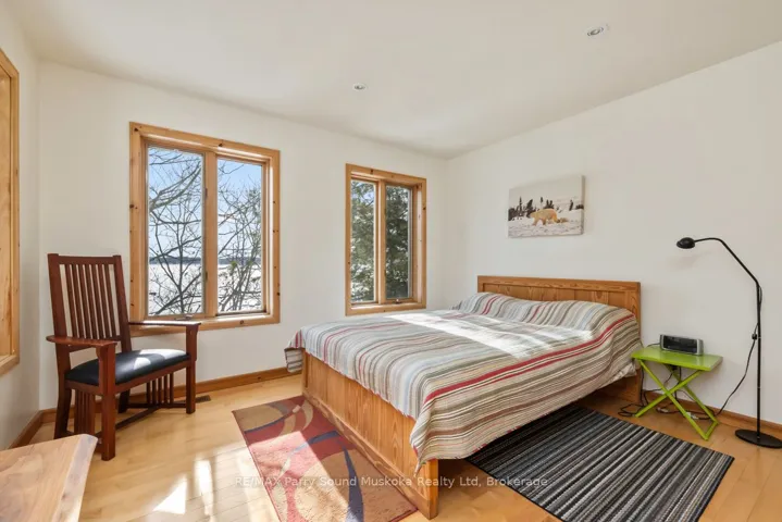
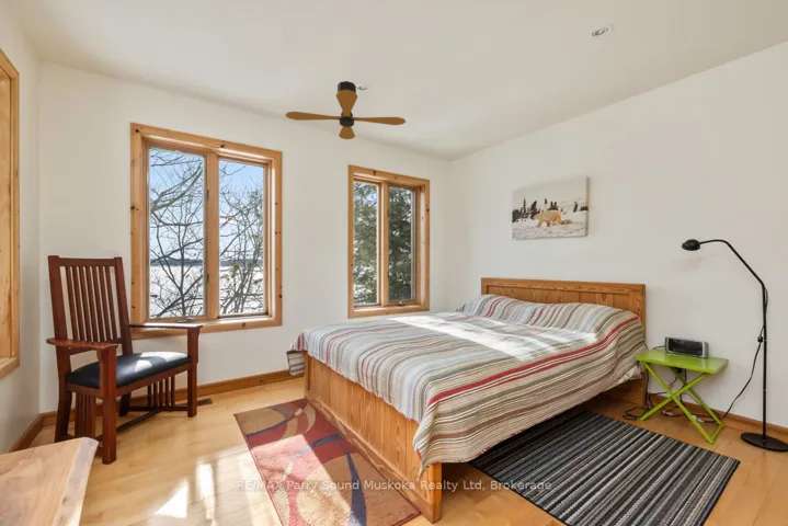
+ ceiling fan [284,80,407,140]
